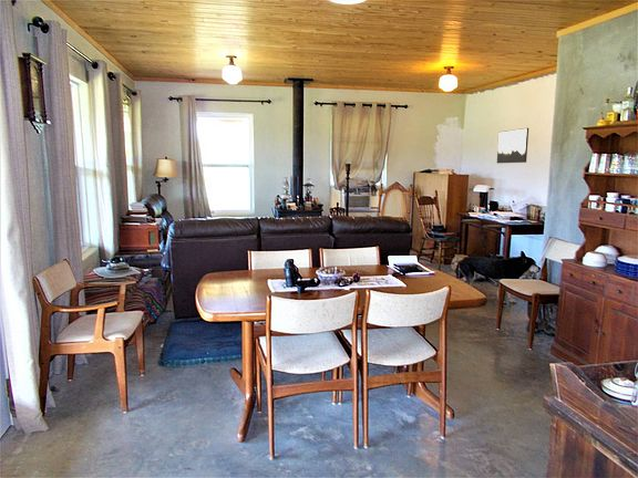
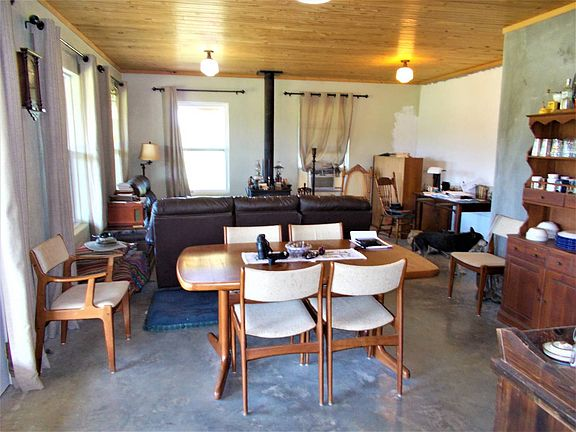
- wall art [496,127,529,164]
